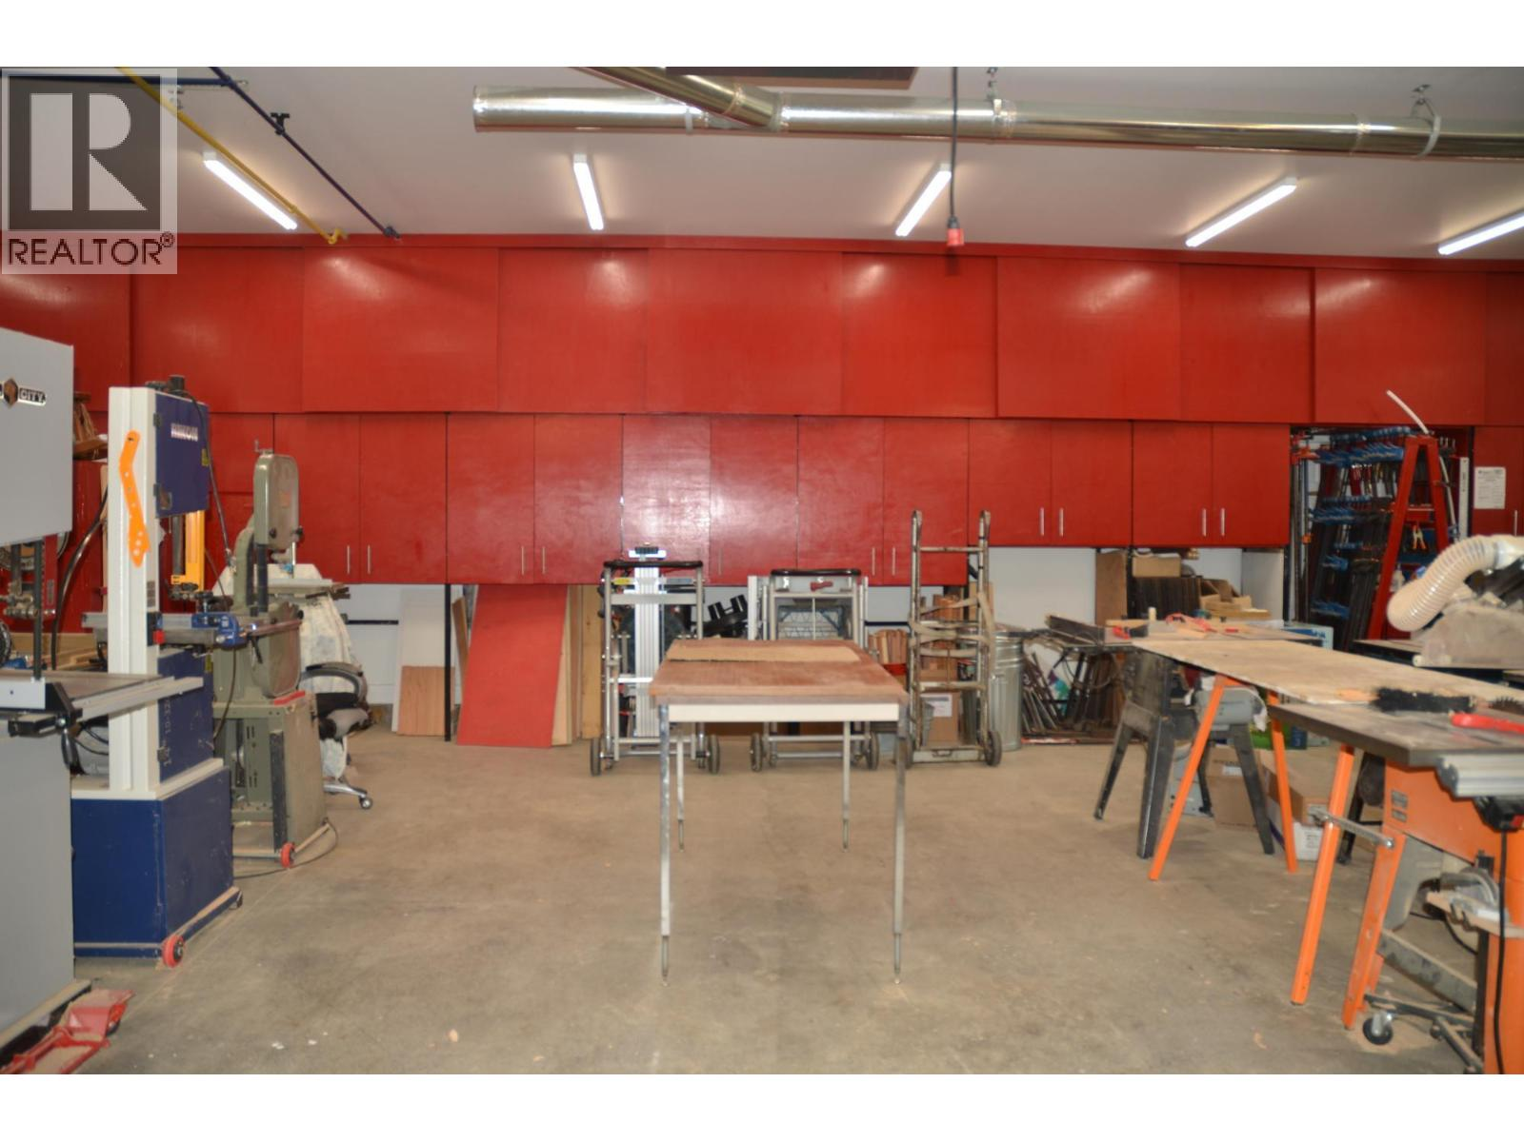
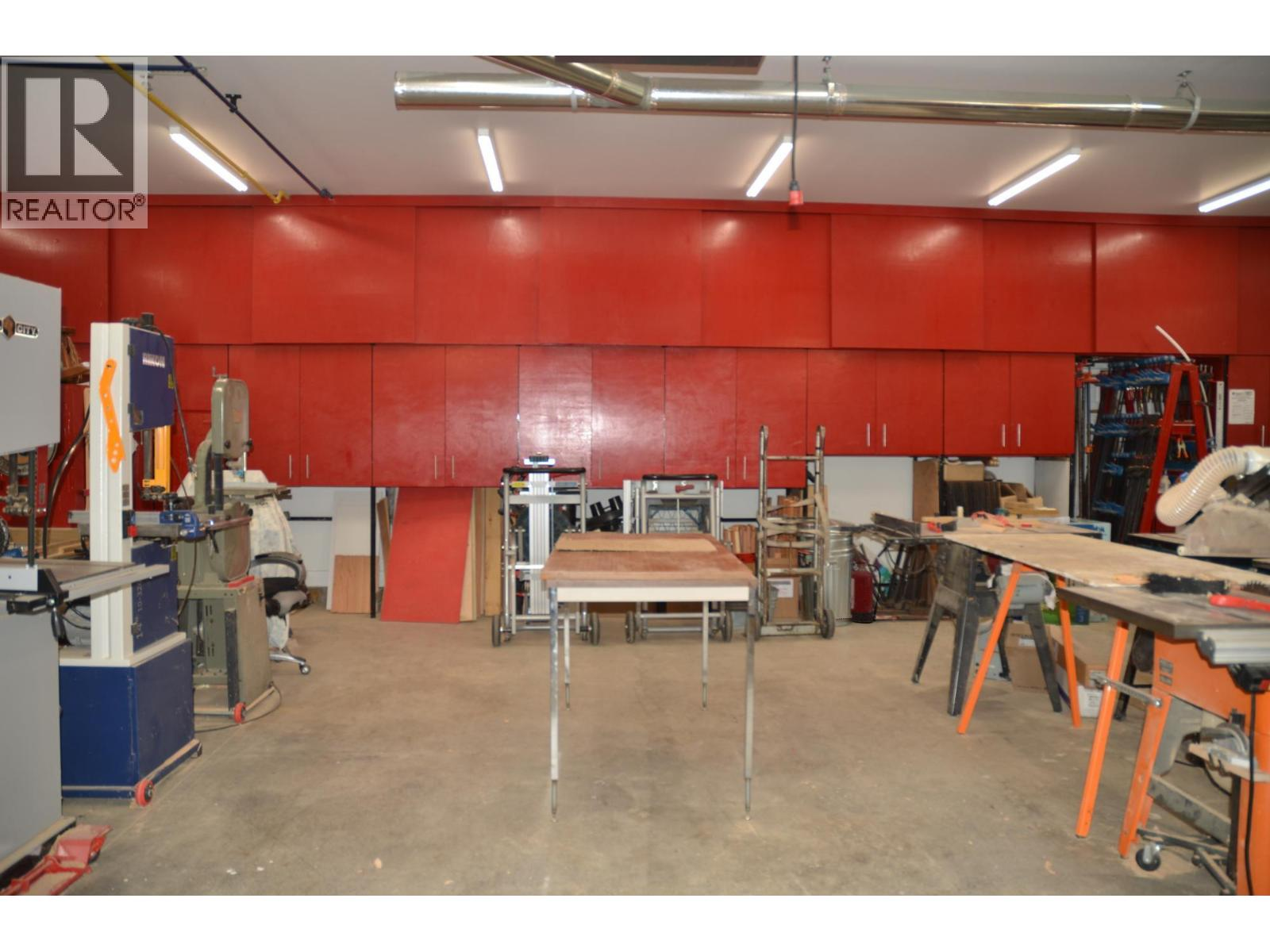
+ fire extinguisher [849,557,882,624]
